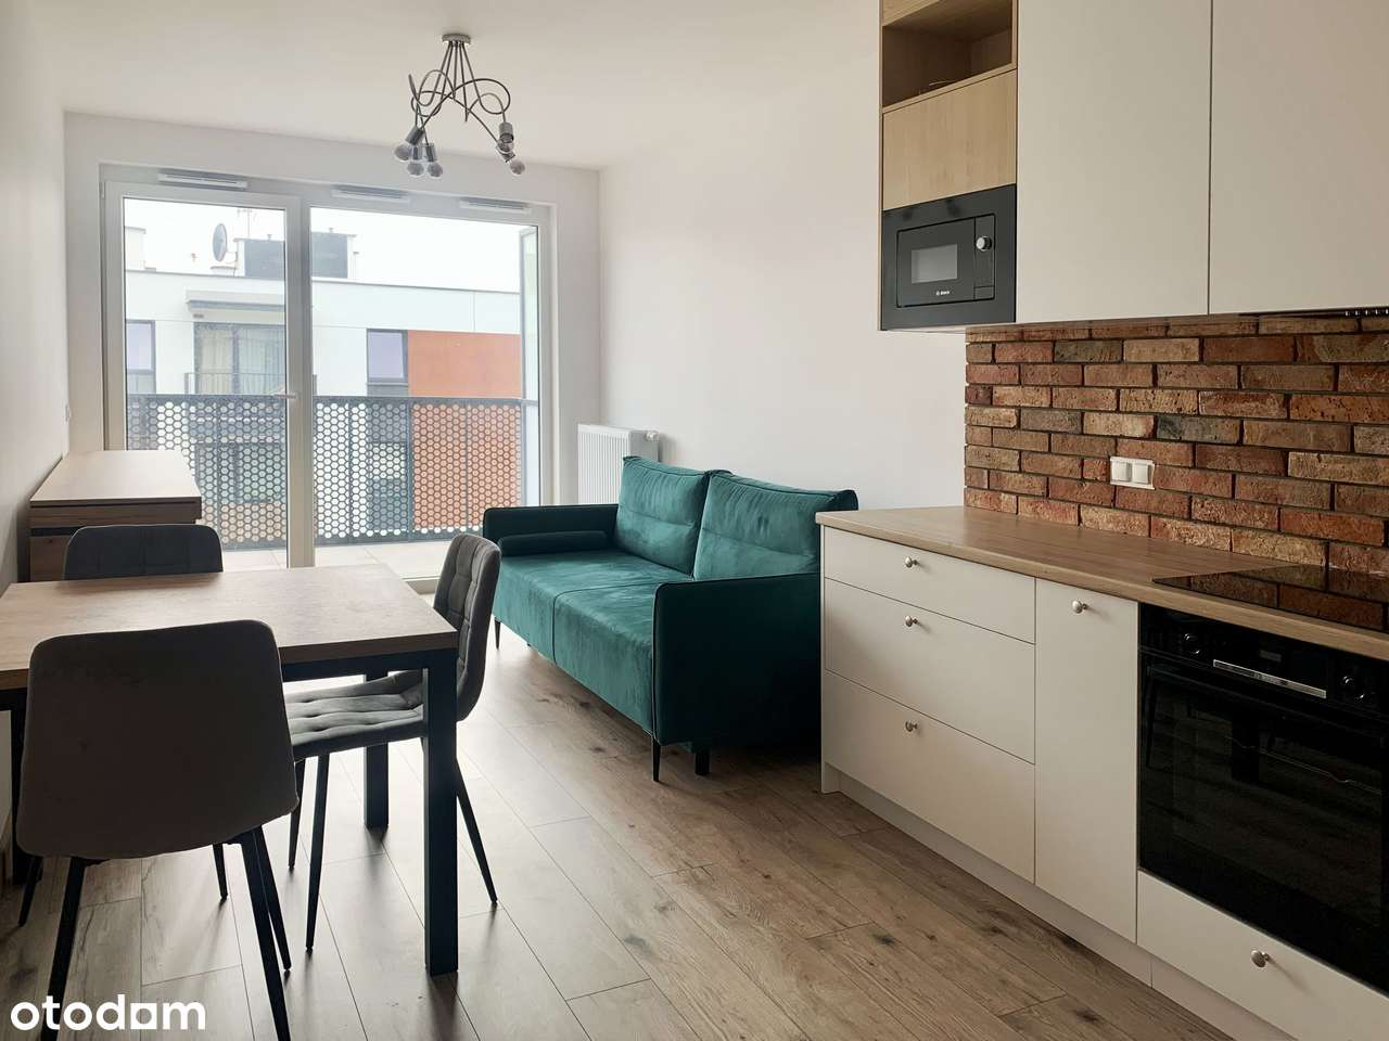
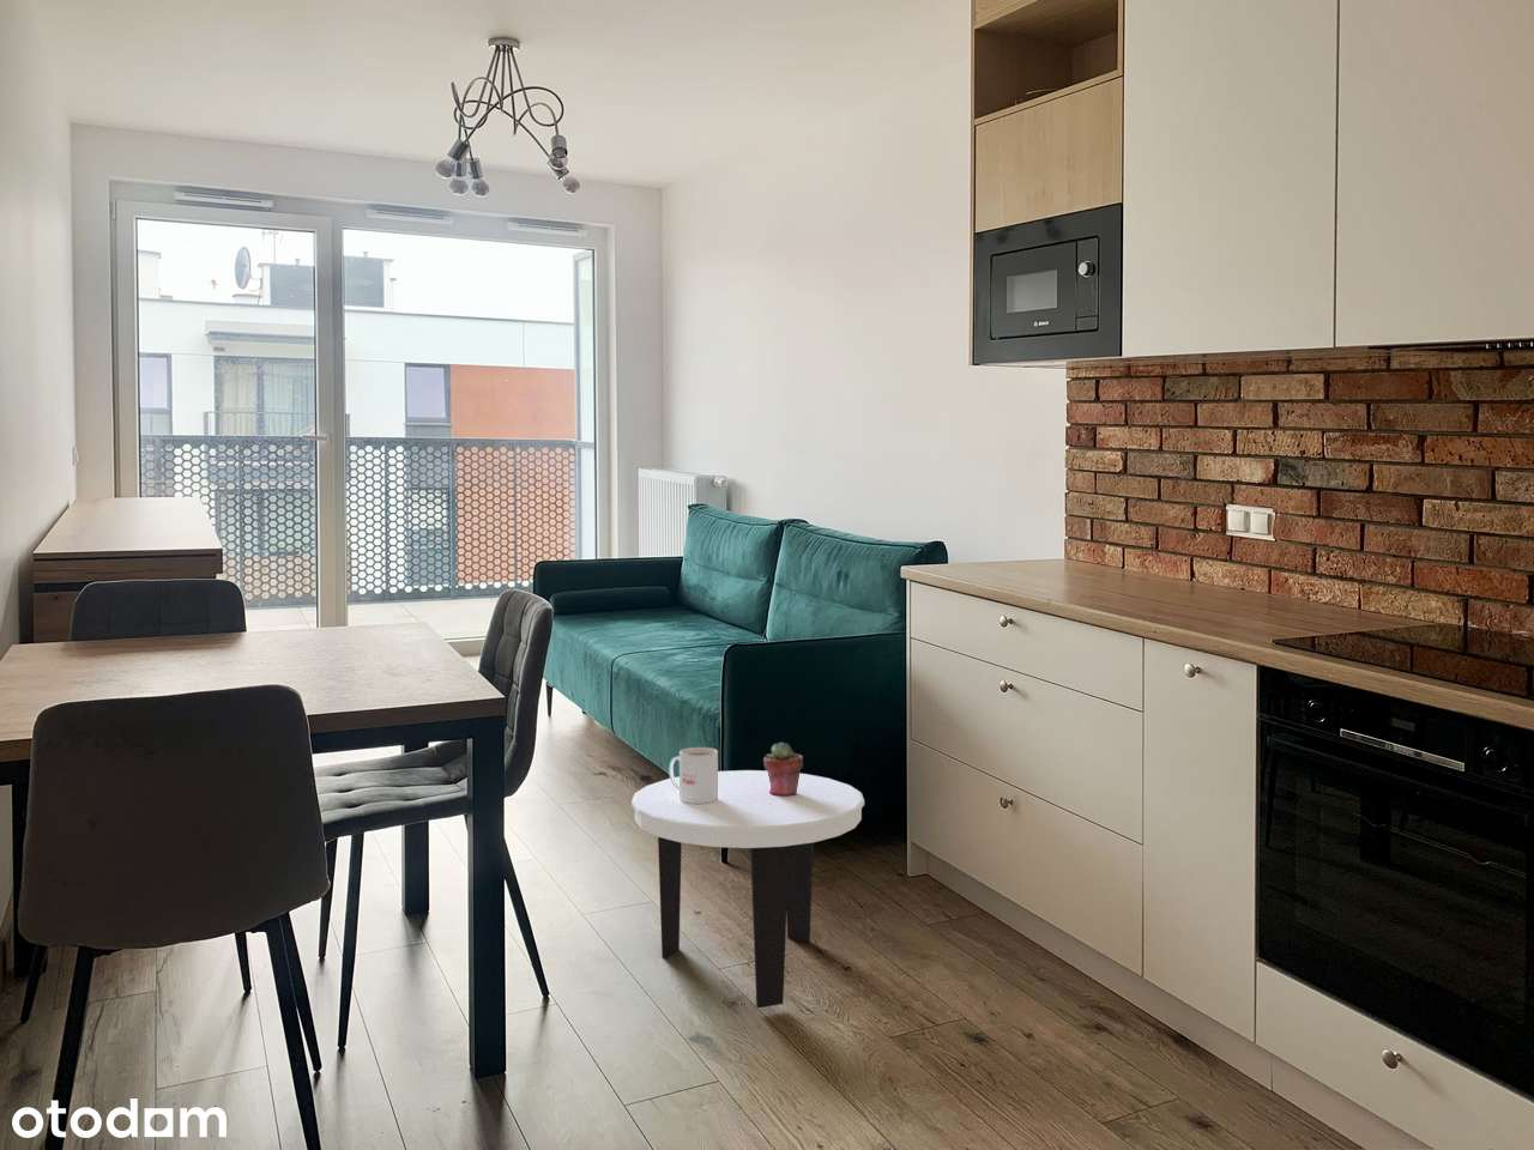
+ mug [668,747,719,805]
+ potted succulent [762,742,804,796]
+ side table [631,769,865,1009]
